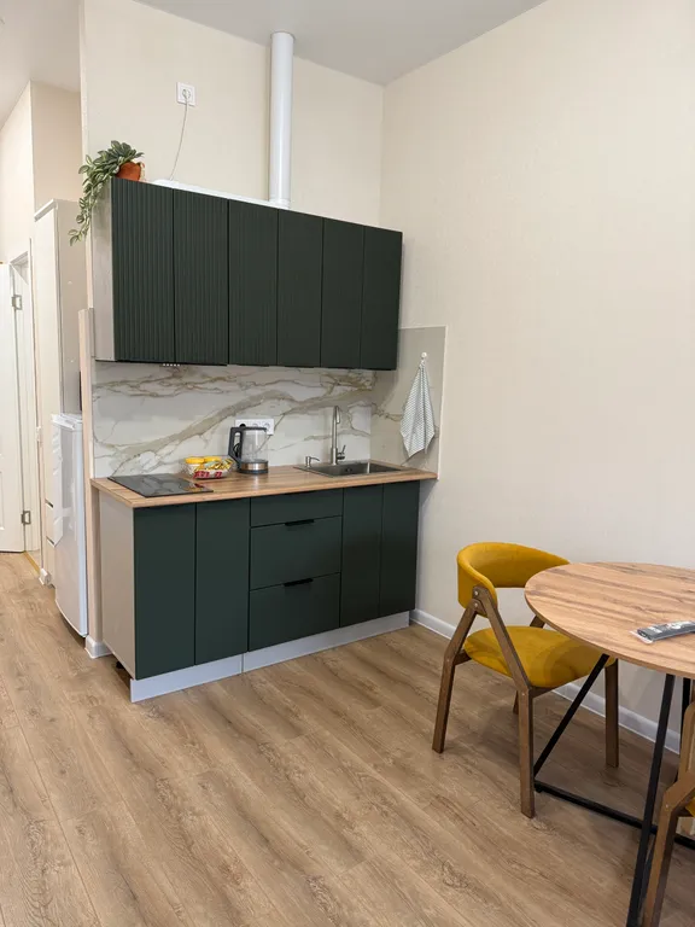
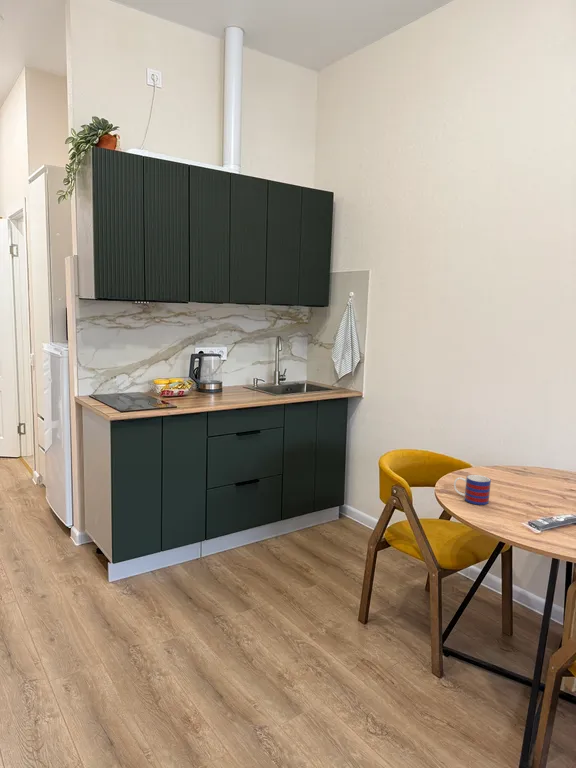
+ mug [453,474,492,506]
